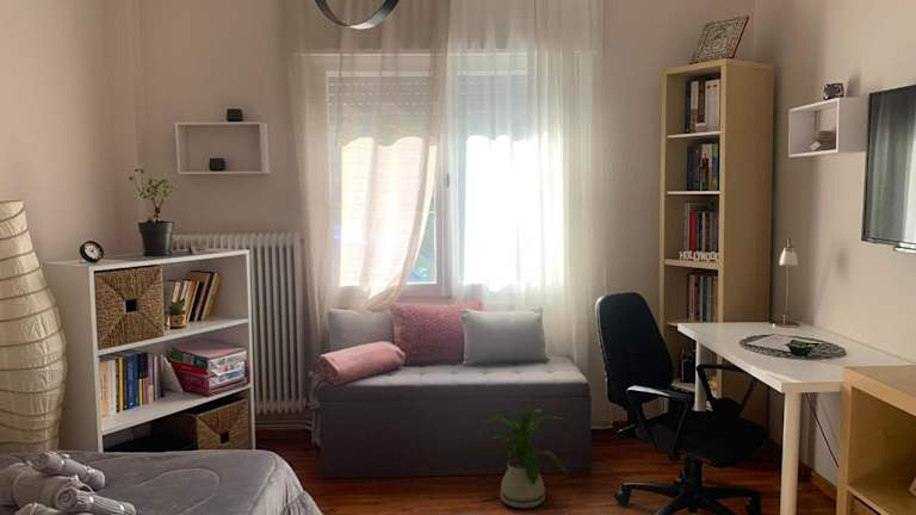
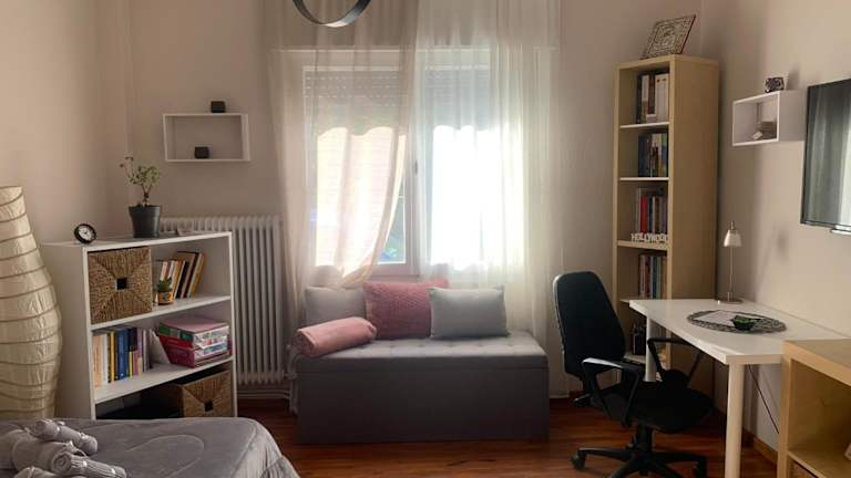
- house plant [479,408,569,509]
